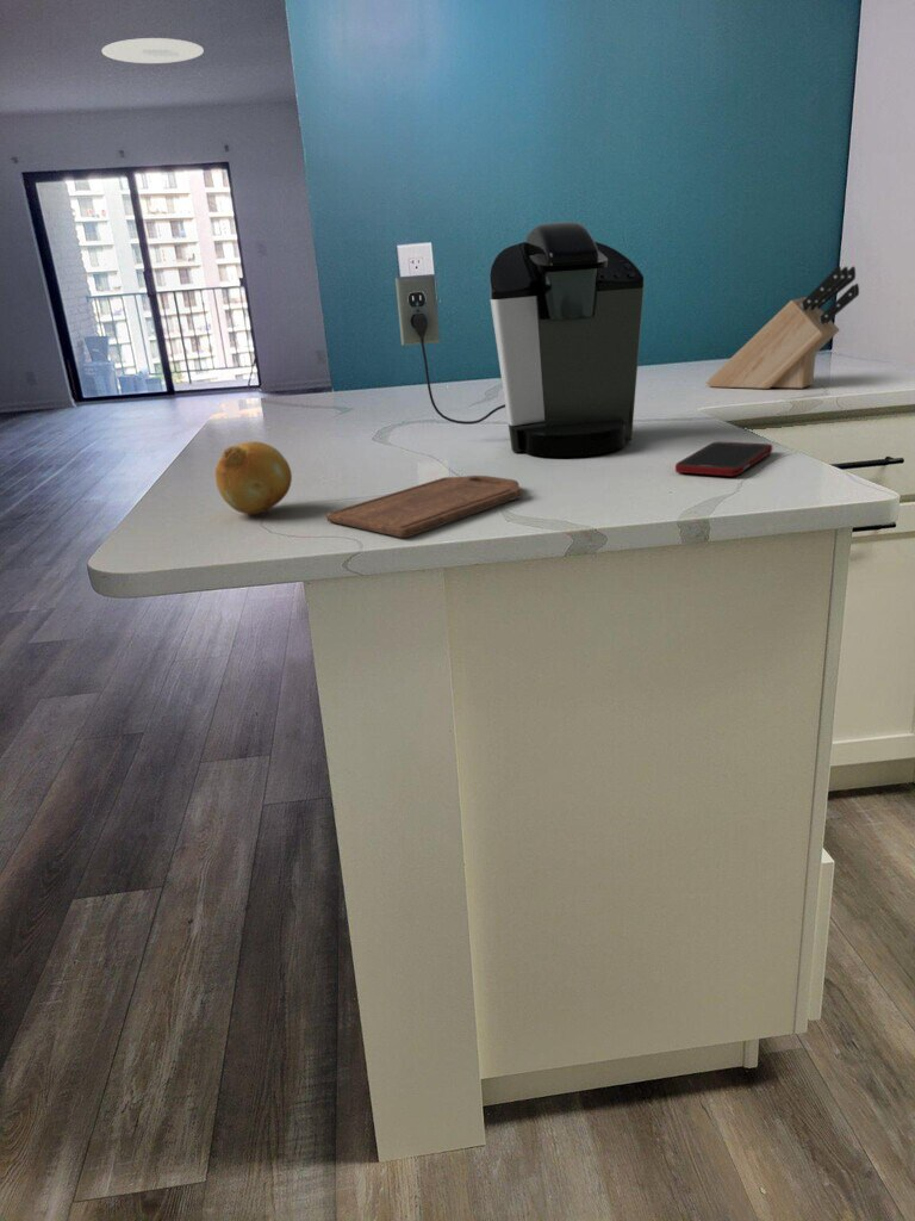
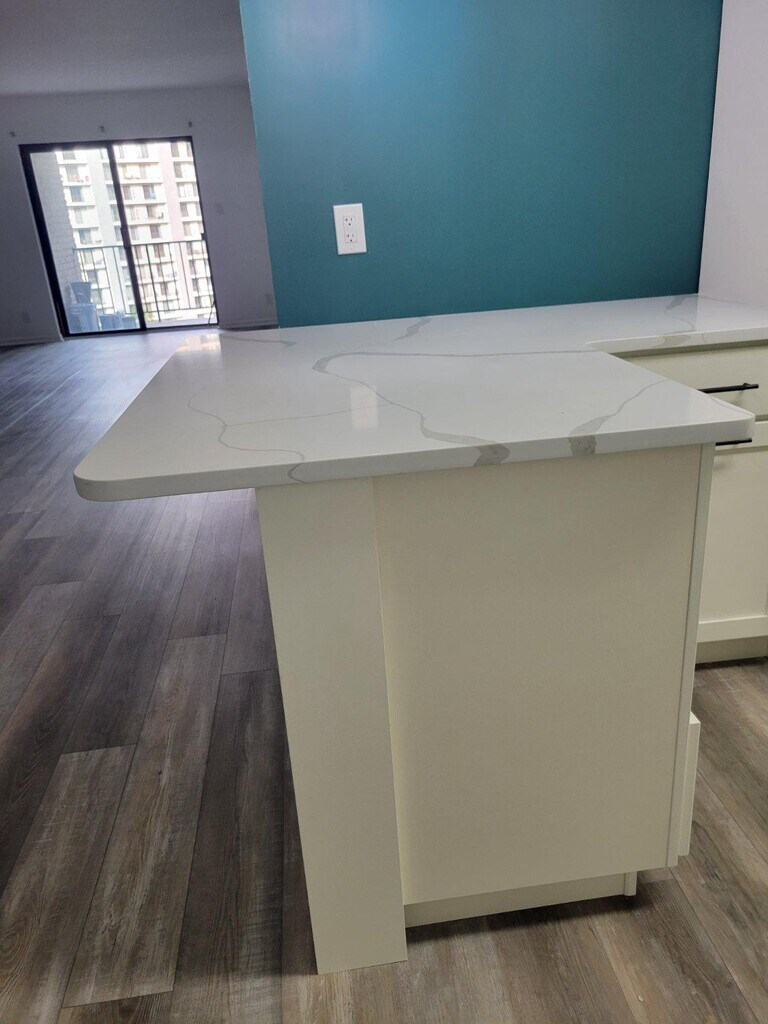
- knife block [705,265,860,390]
- coffee maker [394,221,645,458]
- ceiling light [100,37,205,64]
- cutting board [326,475,524,539]
- fruit [214,440,293,515]
- cell phone [674,440,773,477]
